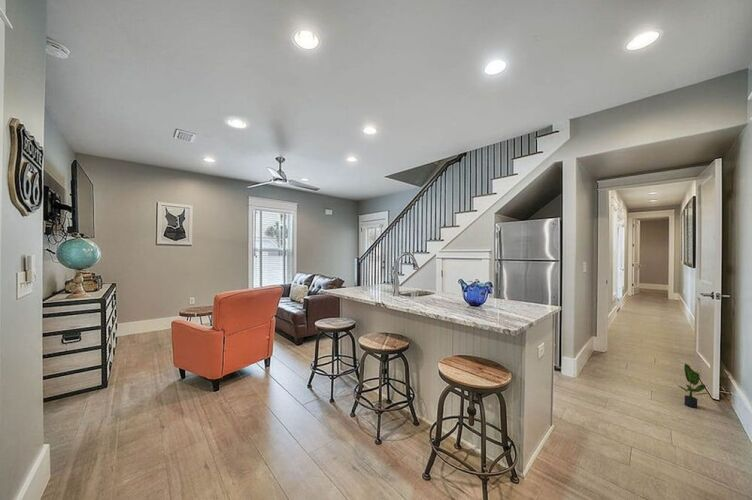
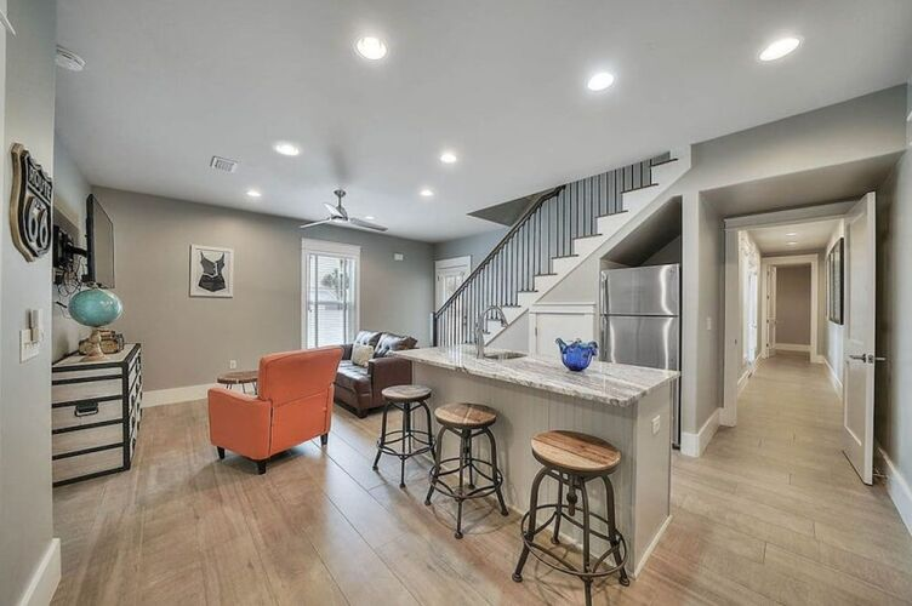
- potted plant [677,362,710,409]
